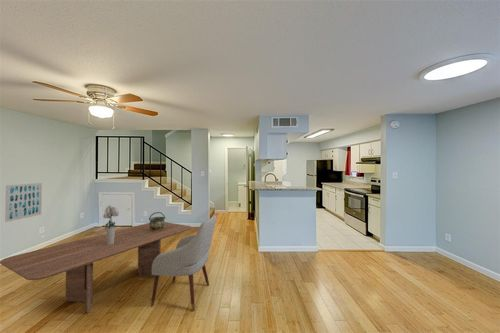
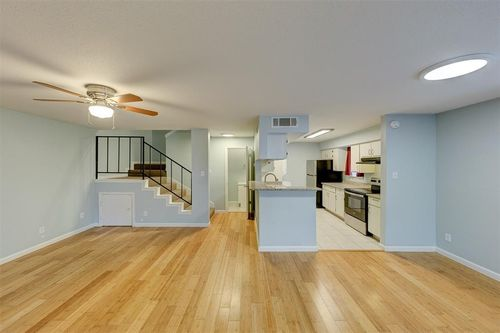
- bouquet [102,204,120,244]
- wall art [4,182,43,223]
- dining table [0,221,192,314]
- chair [150,214,217,312]
- ceramic pot [148,211,166,231]
